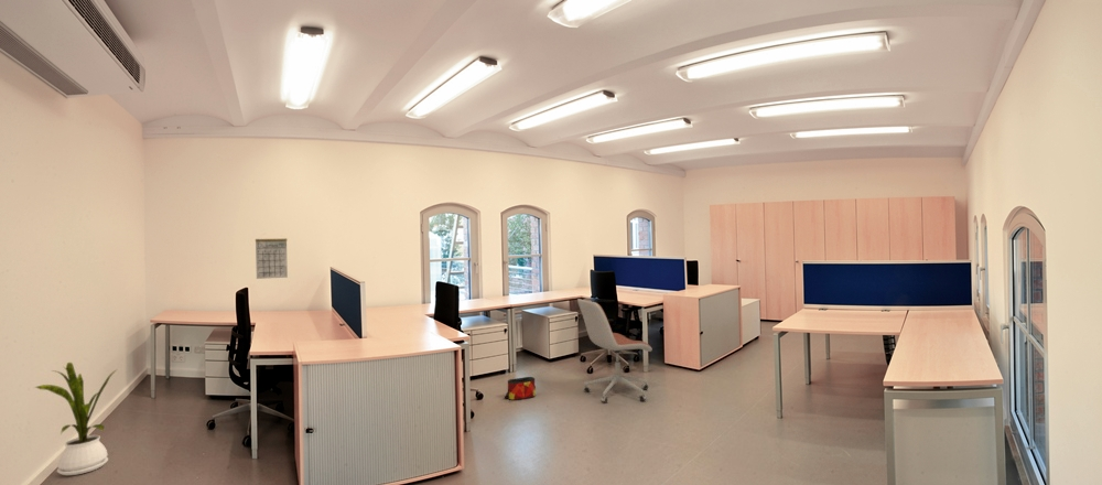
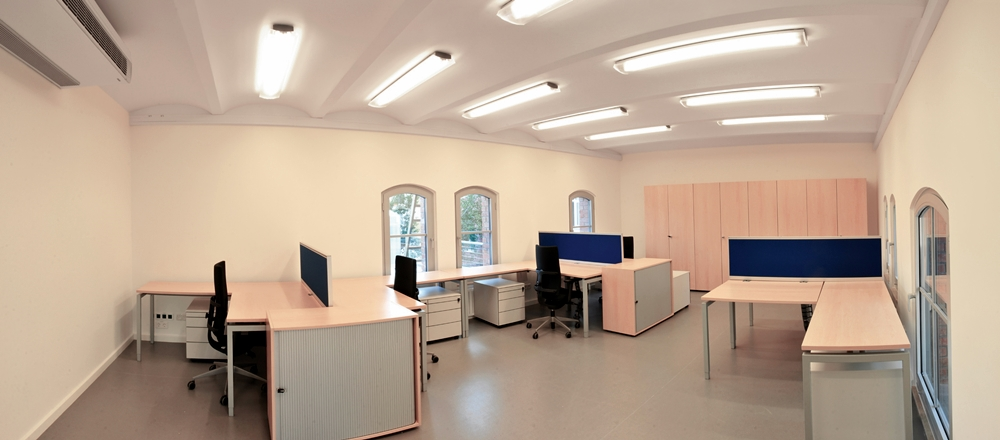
- house plant [34,362,117,476]
- office chair [576,298,653,403]
- bag [504,376,537,401]
- calendar [255,233,289,280]
